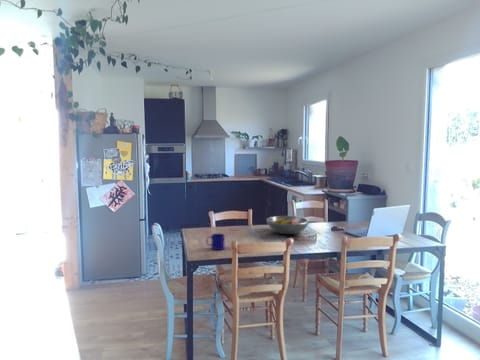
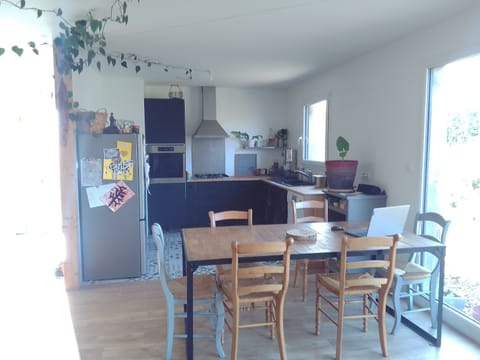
- fruit bowl [265,215,310,235]
- mug [206,233,225,251]
